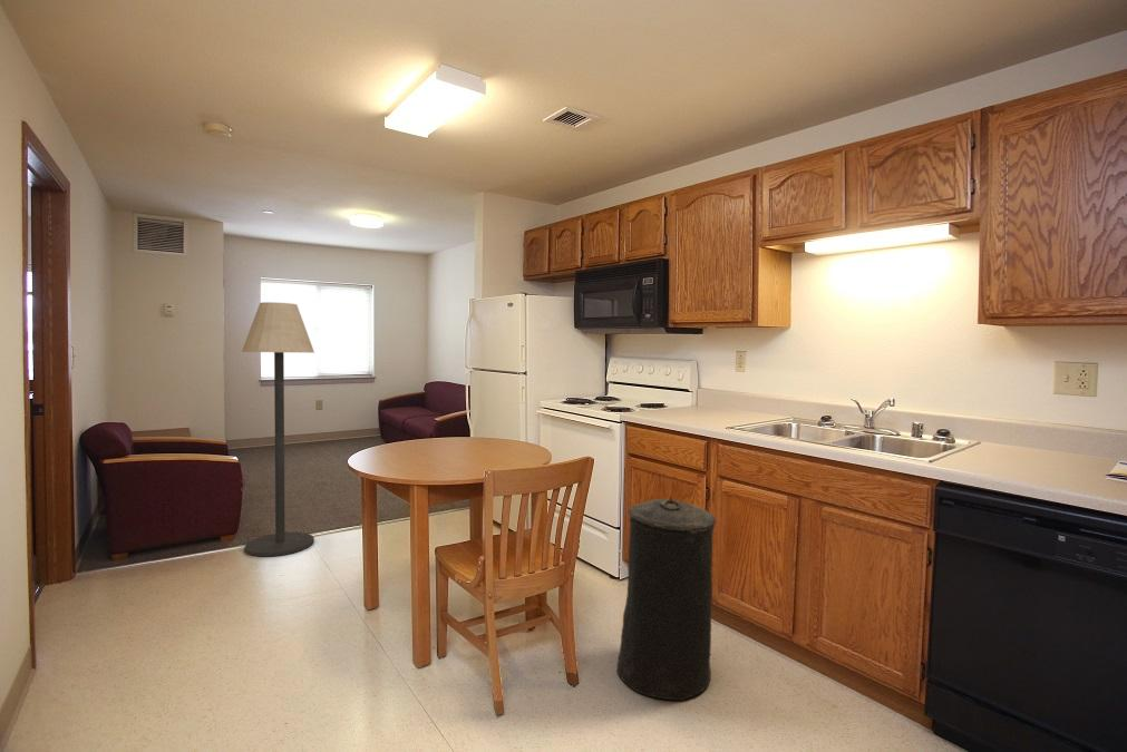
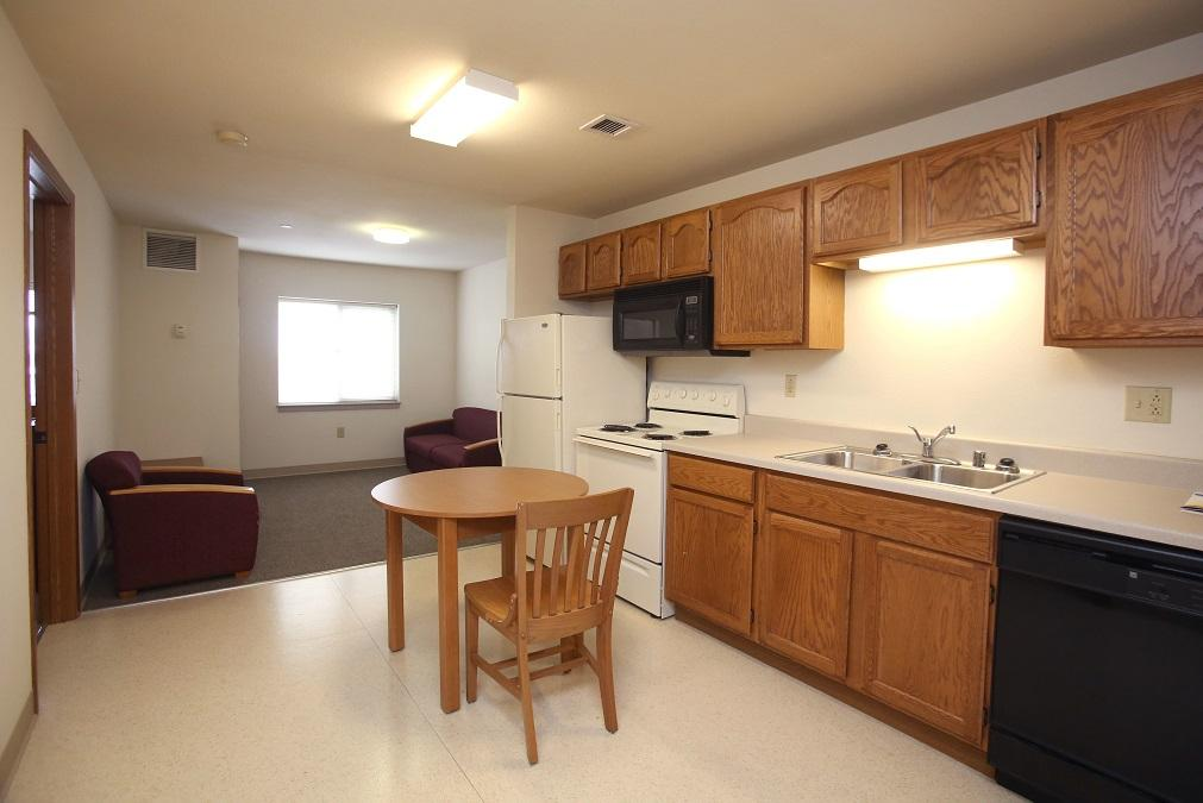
- floor lamp [241,301,315,557]
- trash can [615,497,717,701]
